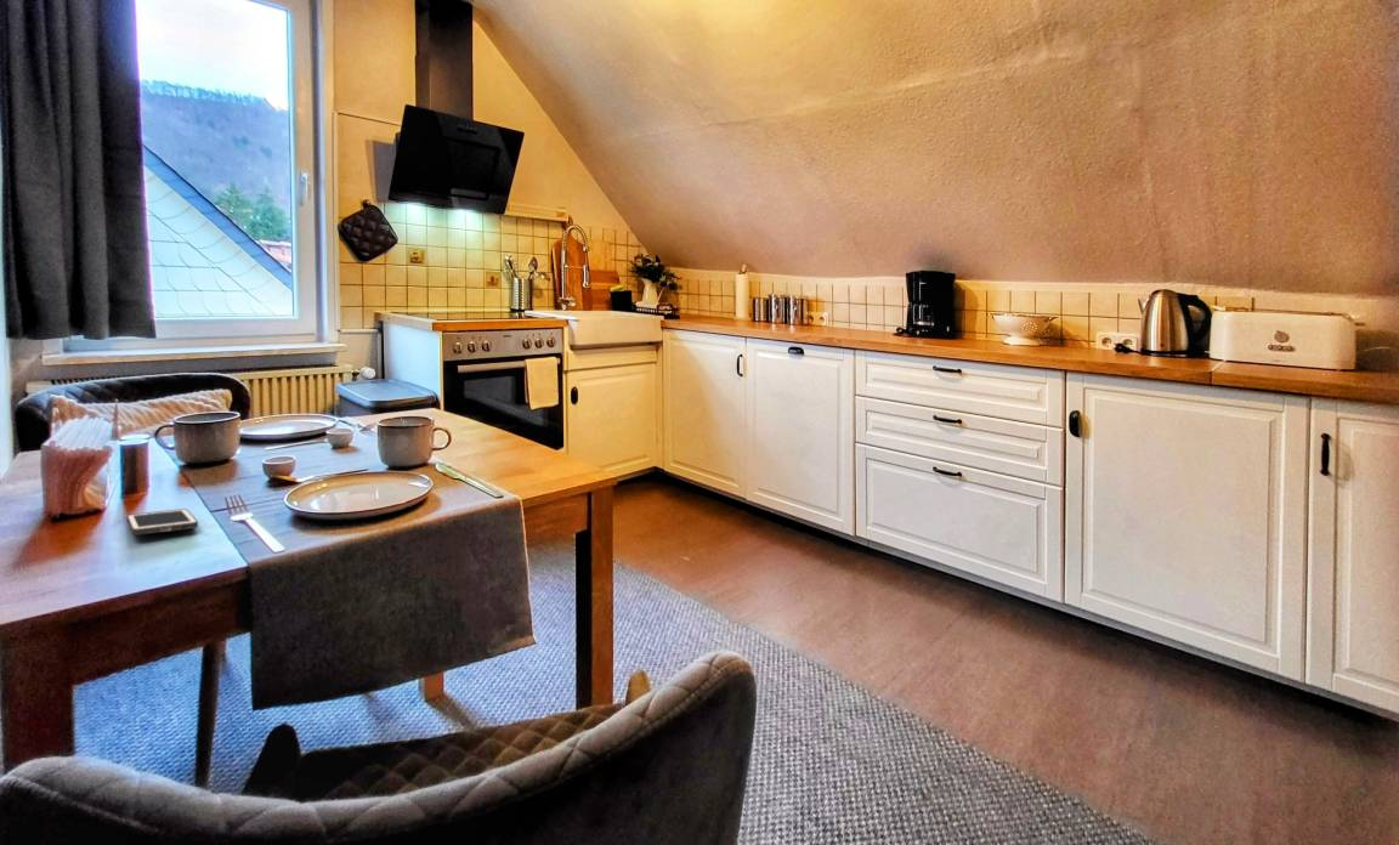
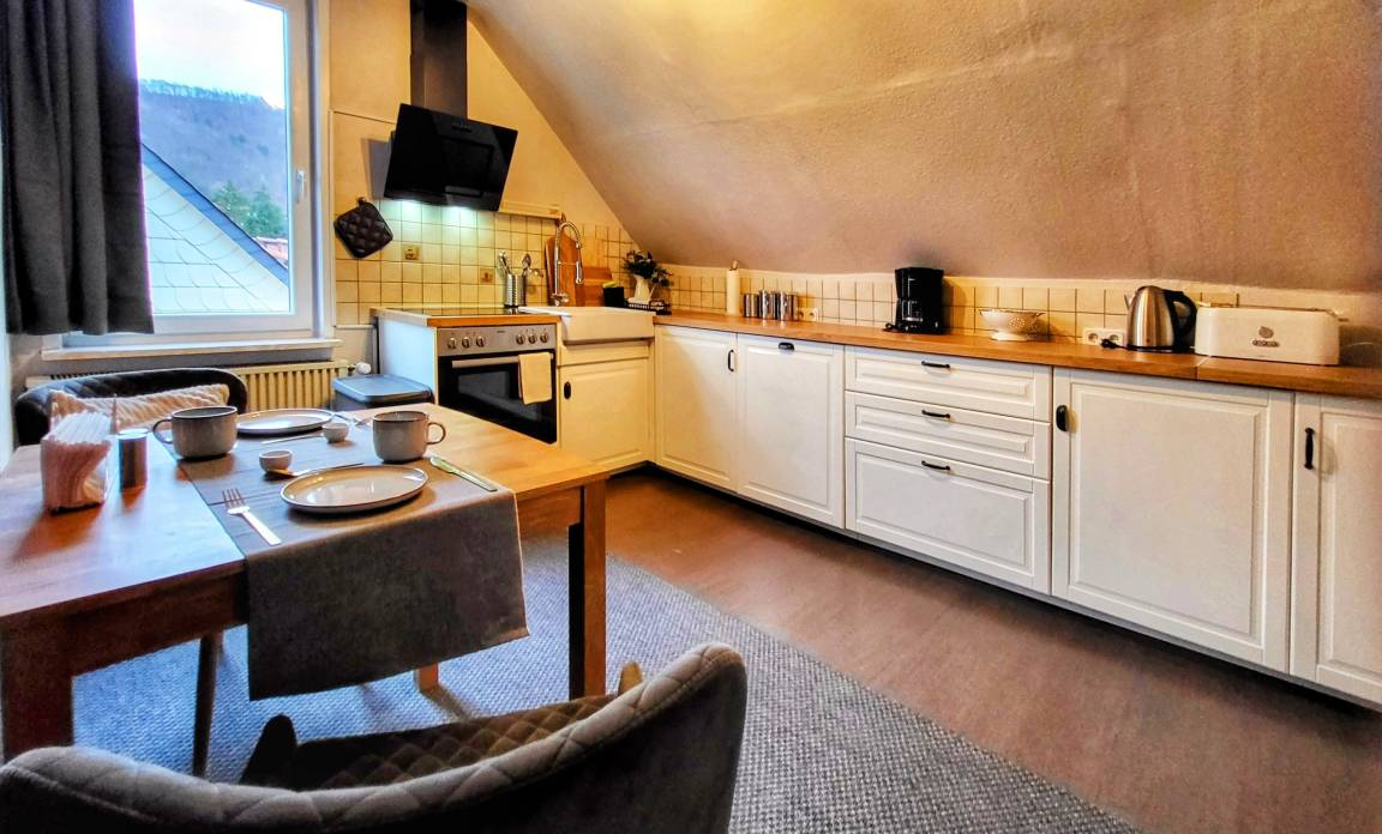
- cell phone [126,507,199,537]
